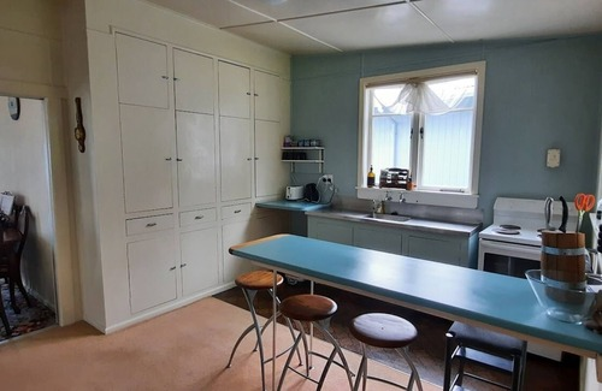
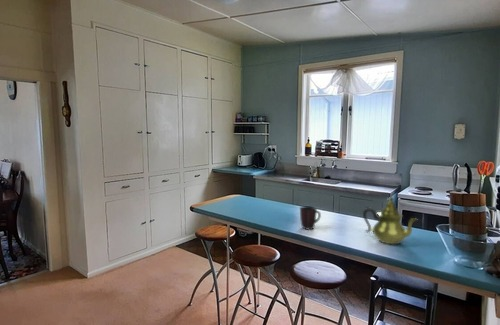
+ mug [299,205,322,231]
+ teapot [362,192,418,245]
